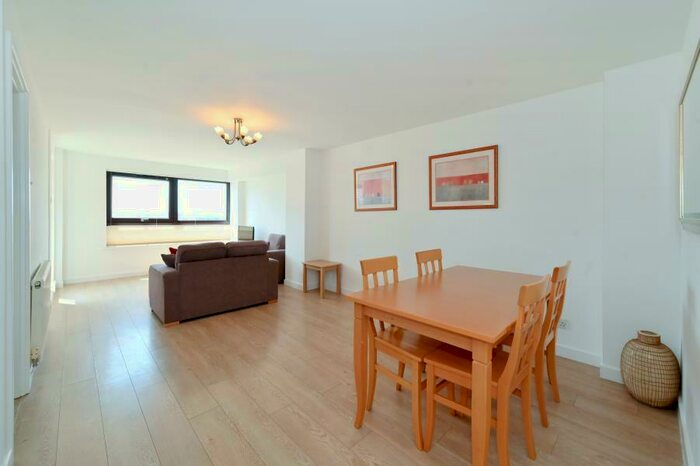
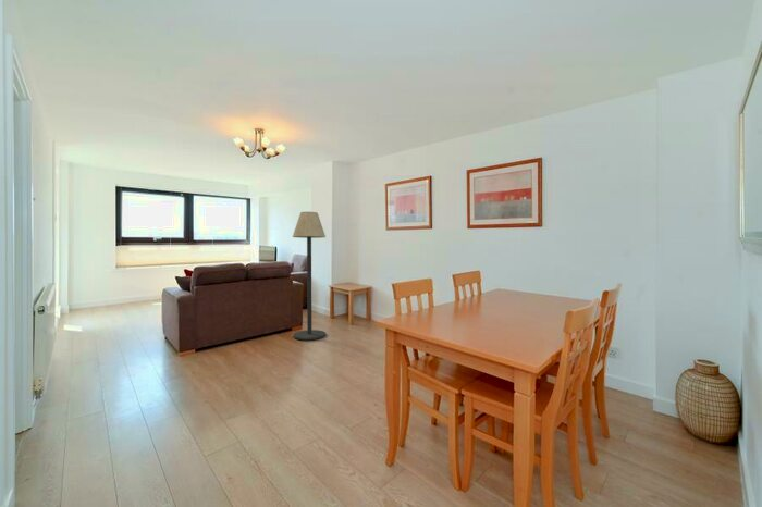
+ floor lamp [292,211,327,341]
